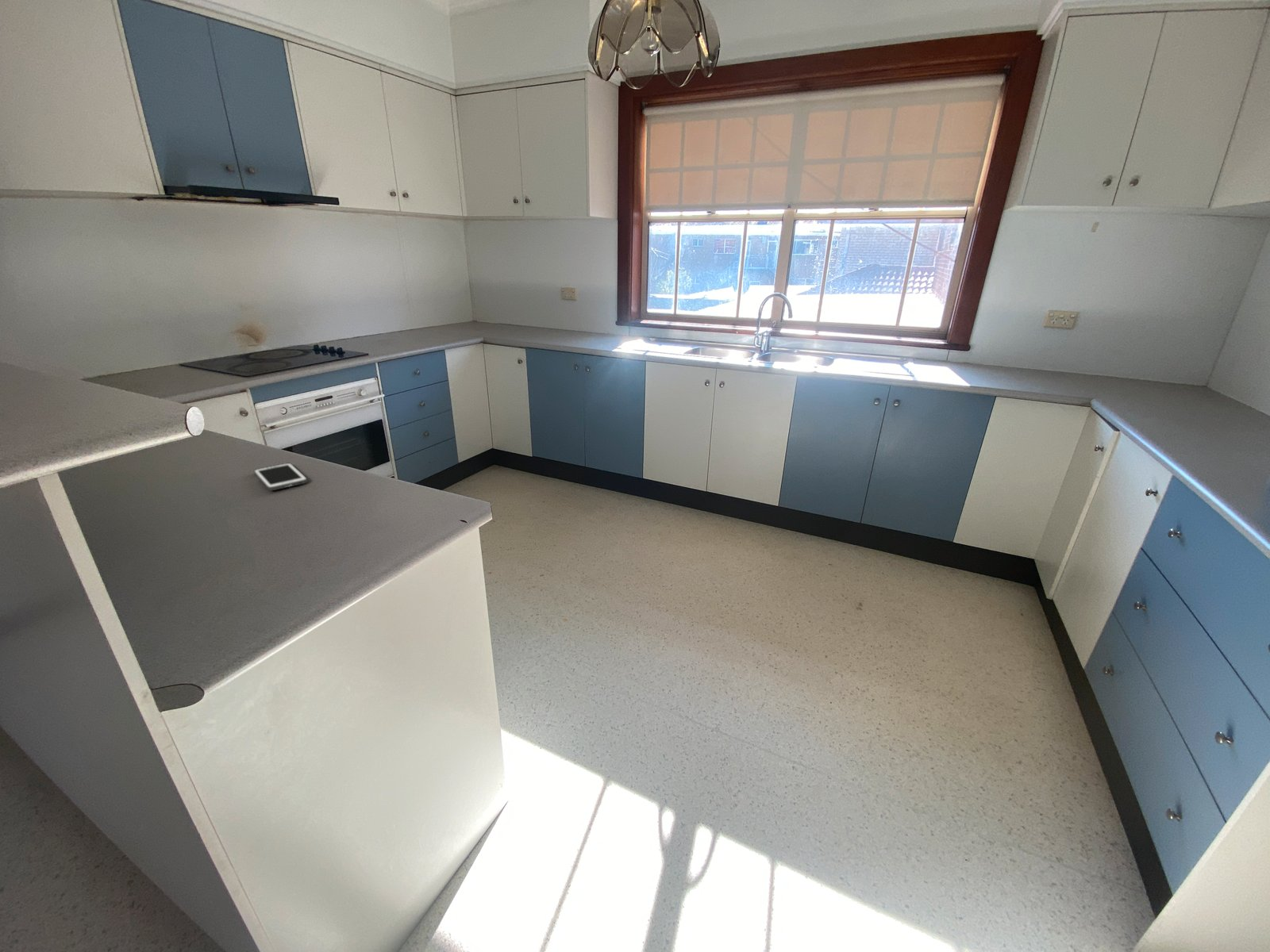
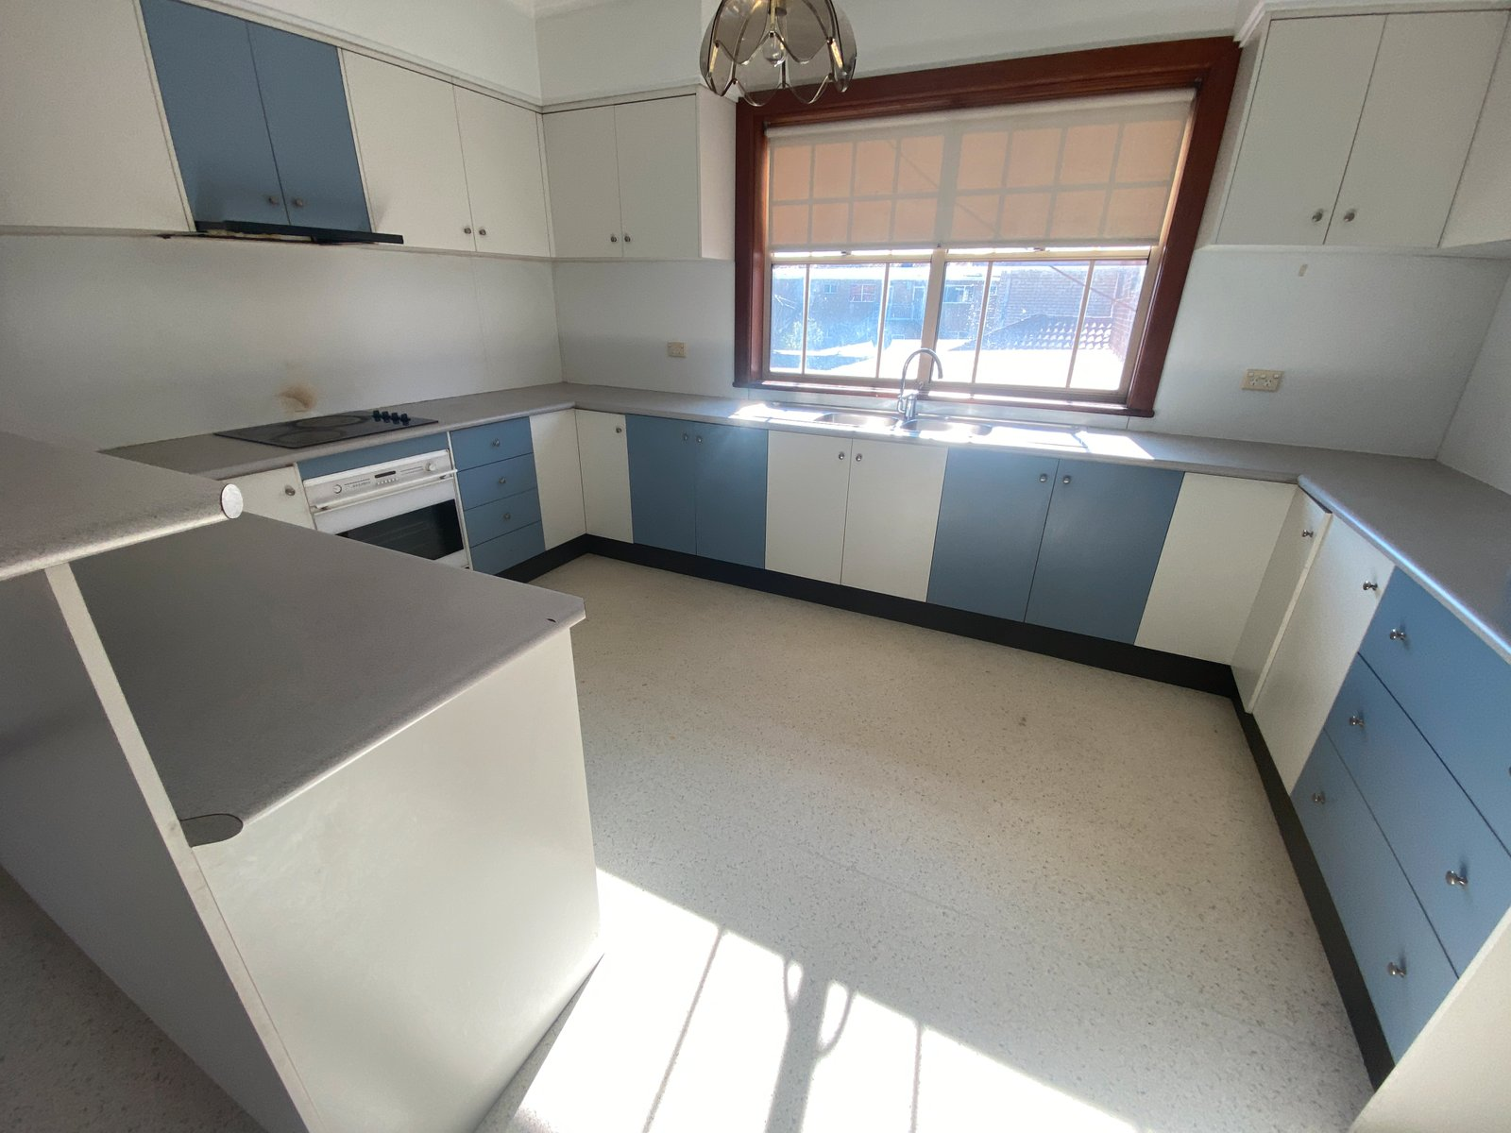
- cell phone [253,463,309,491]
